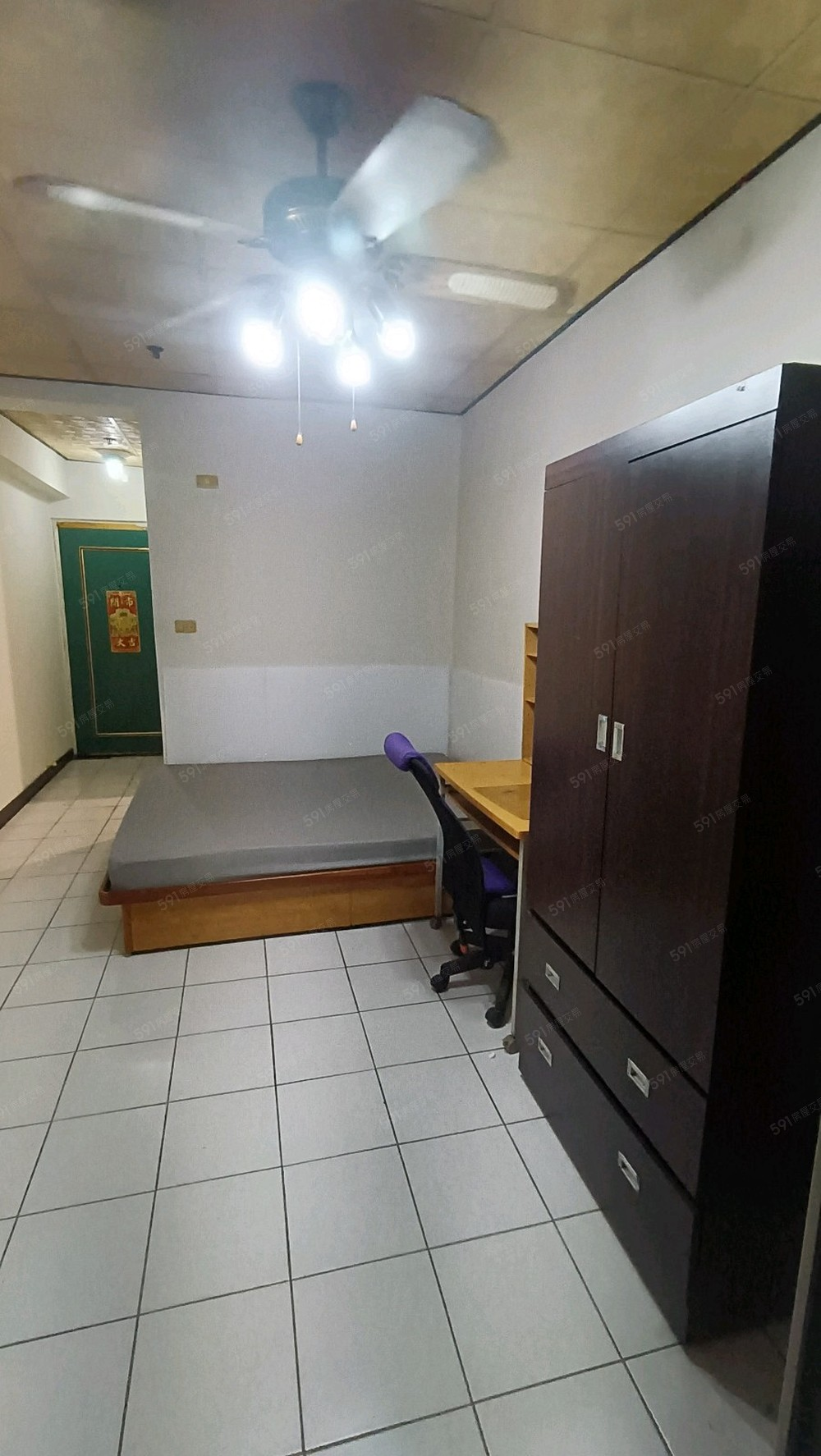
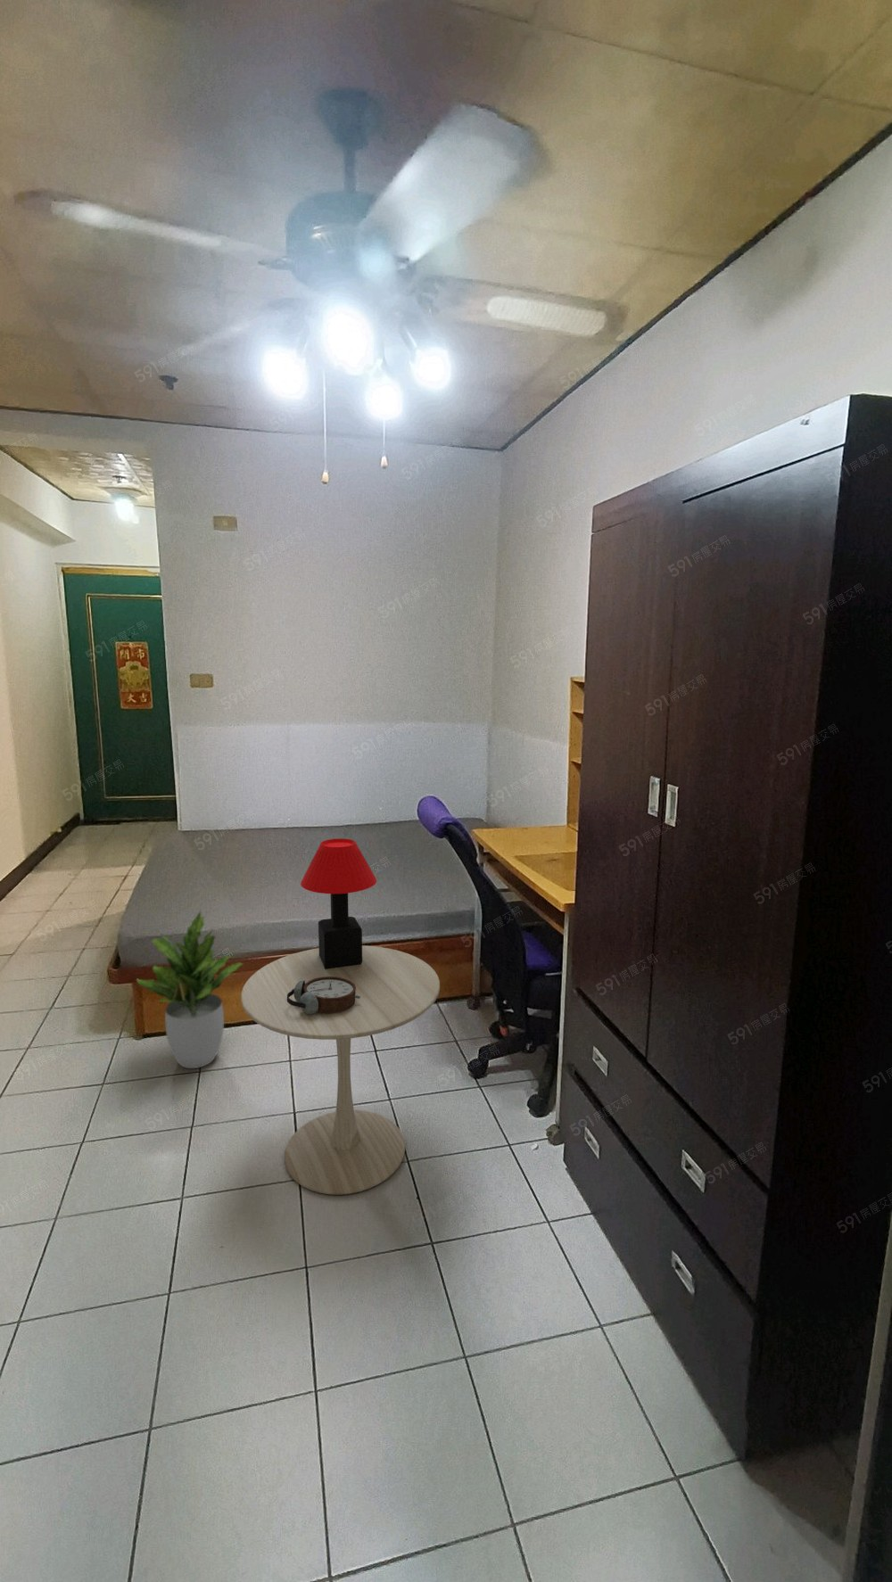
+ alarm clock [287,977,361,1015]
+ side table [240,944,441,1196]
+ potted plant [136,909,243,1069]
+ table lamp [300,838,377,969]
